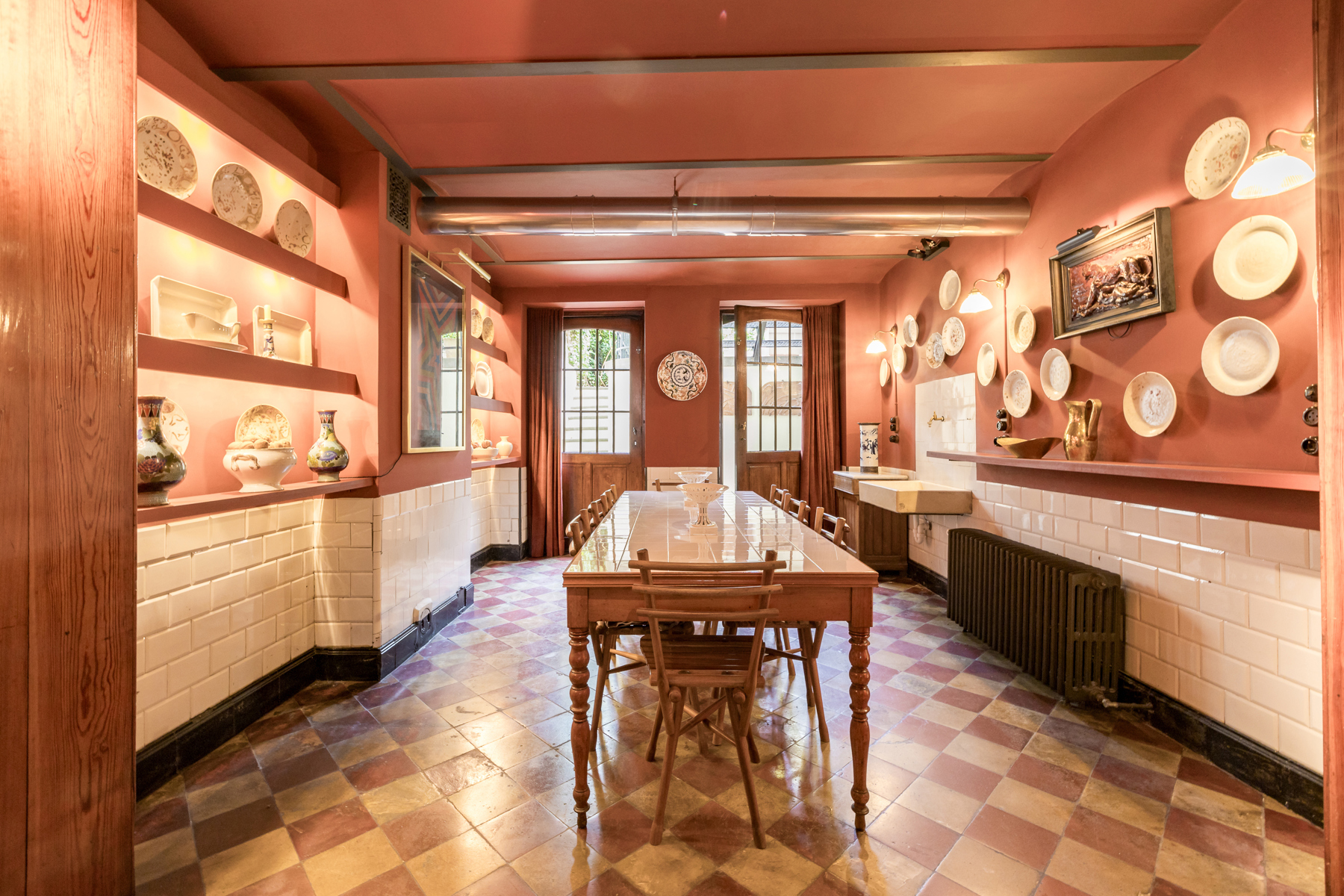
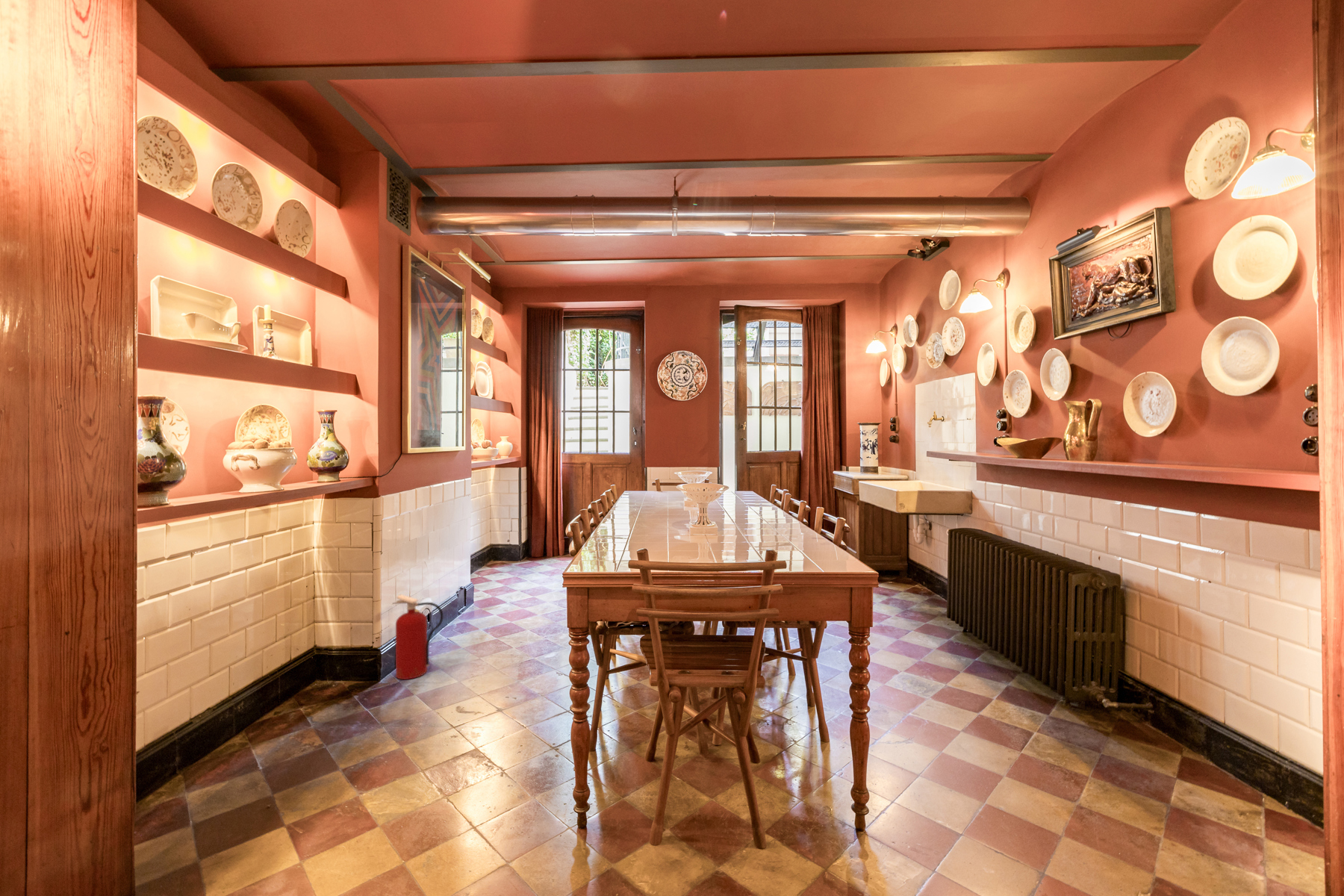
+ fire extinguisher [391,594,444,680]
